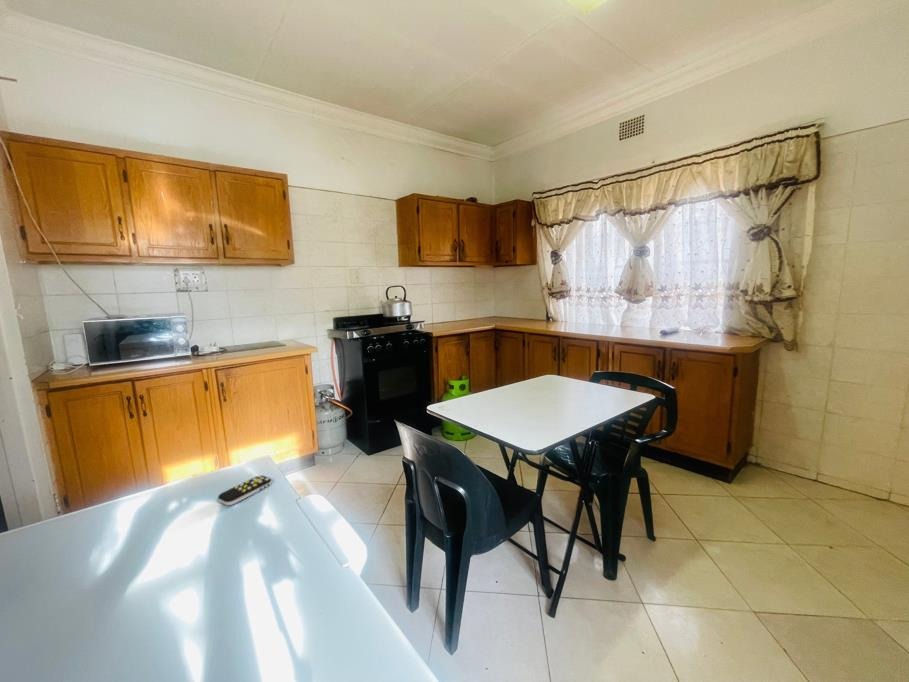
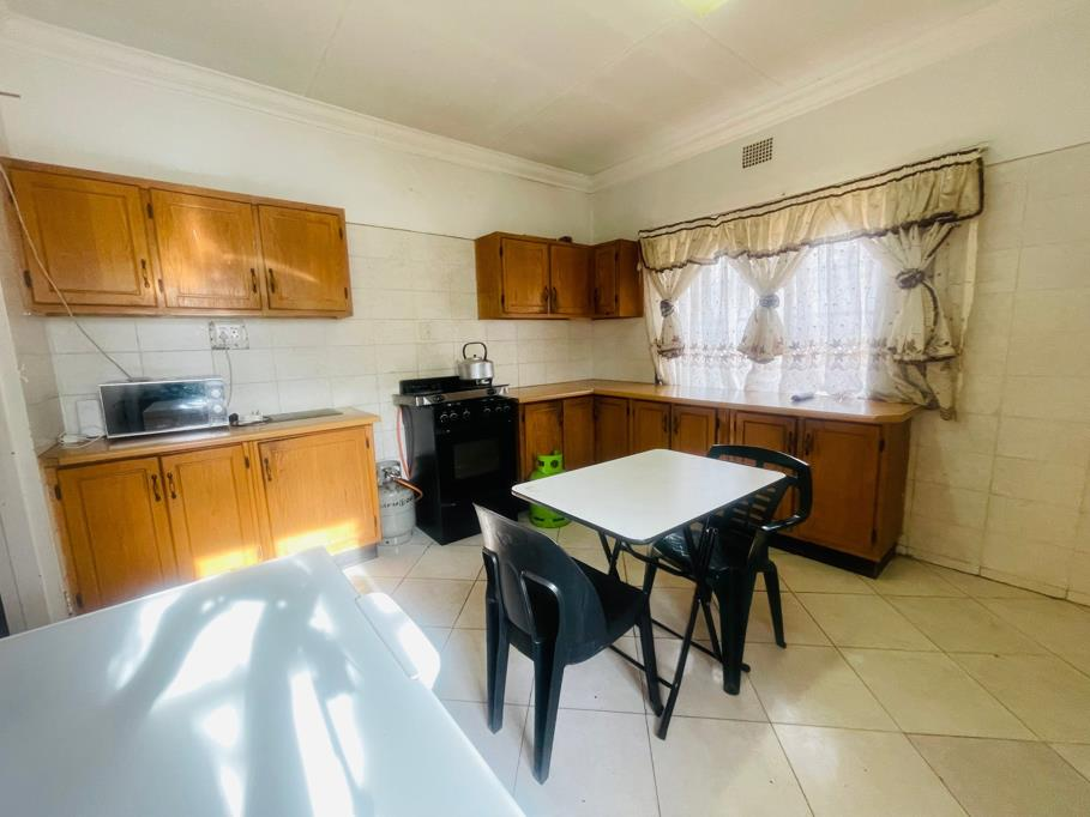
- remote control [217,474,273,506]
